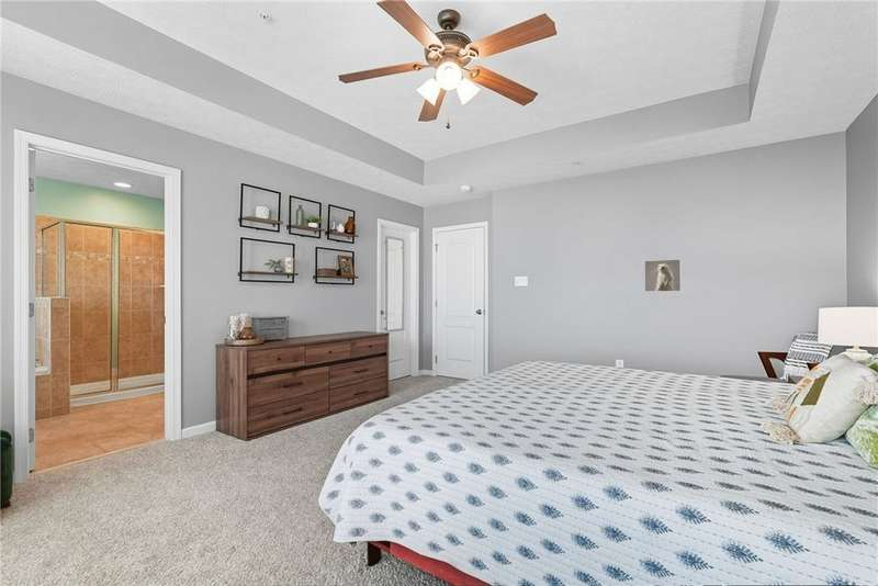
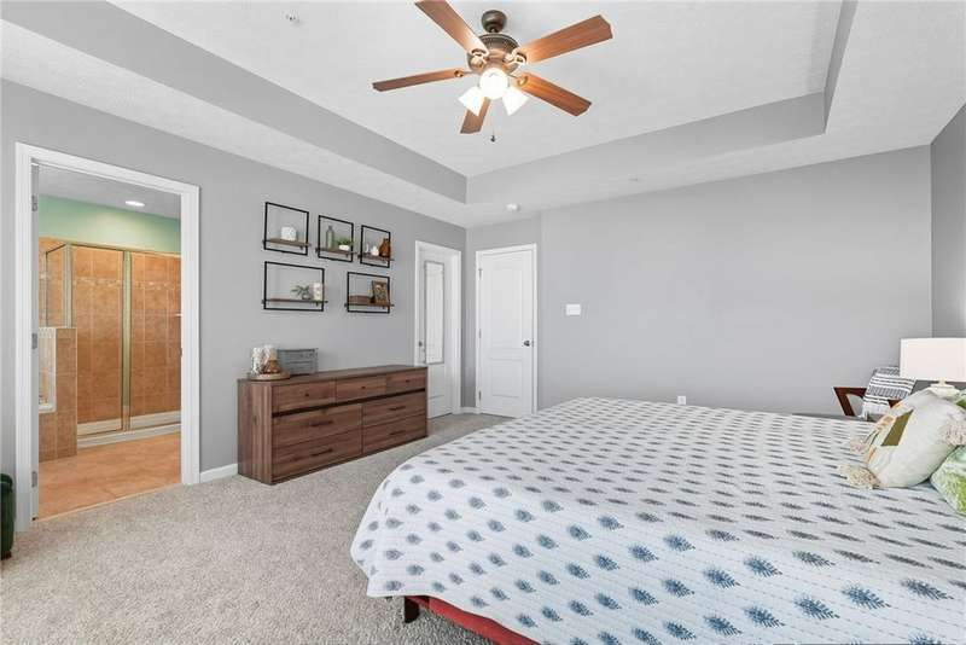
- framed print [643,258,682,293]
